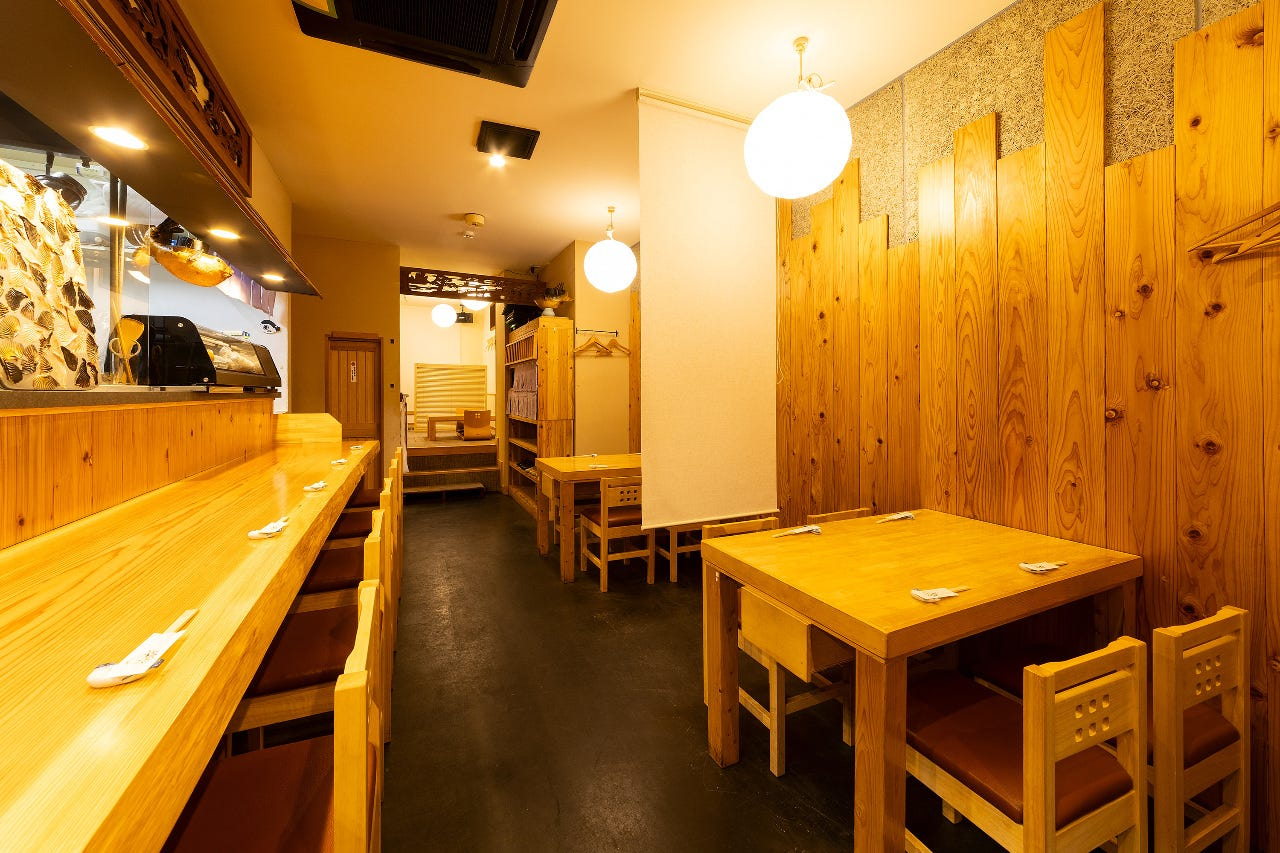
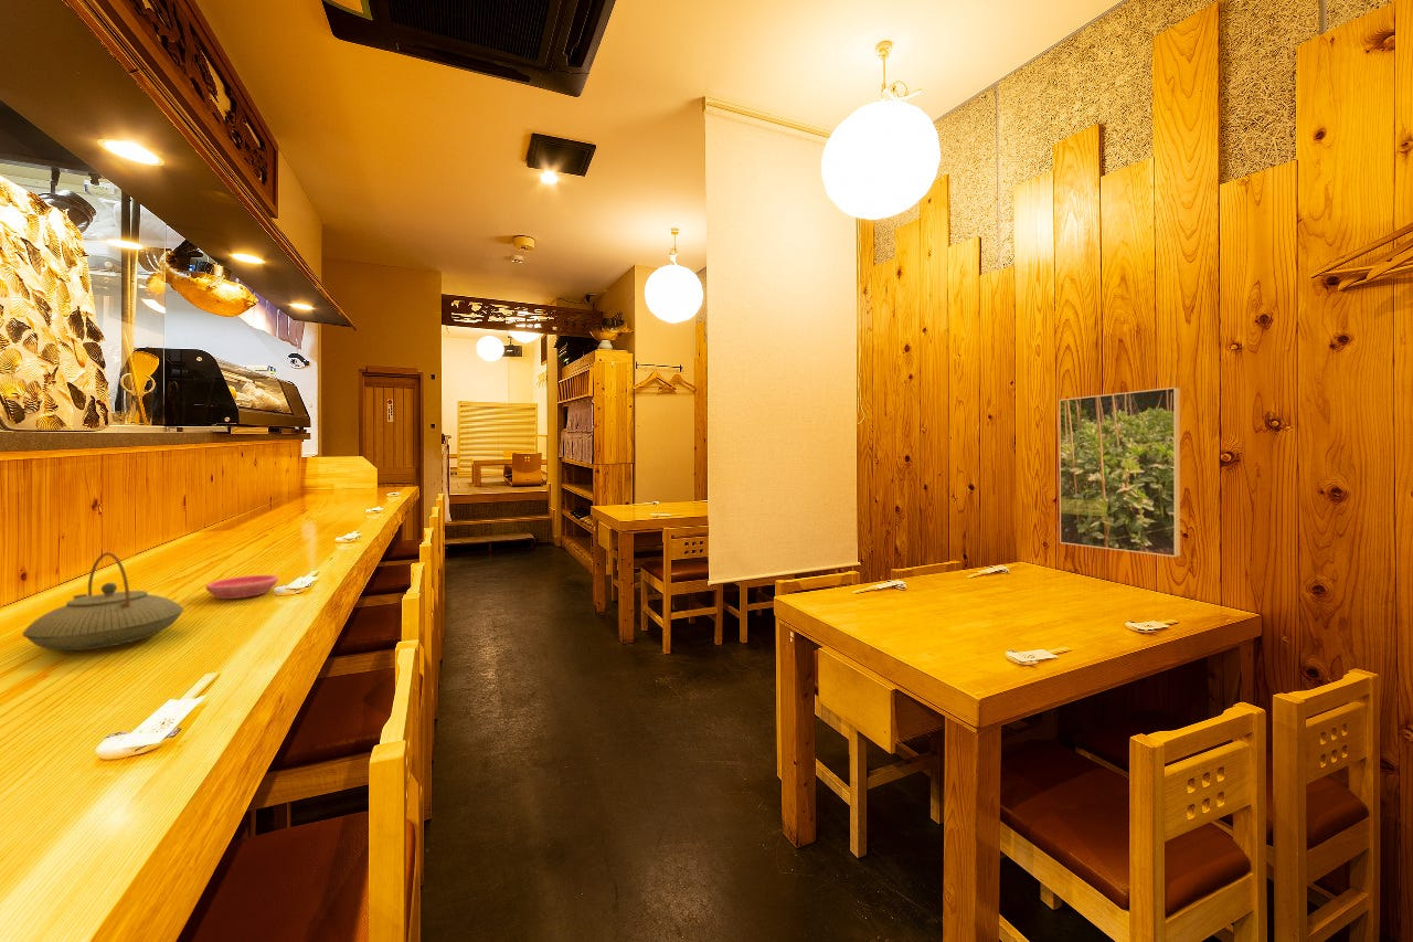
+ saucer [204,574,279,600]
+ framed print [1059,387,1181,558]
+ teapot [21,551,185,652]
